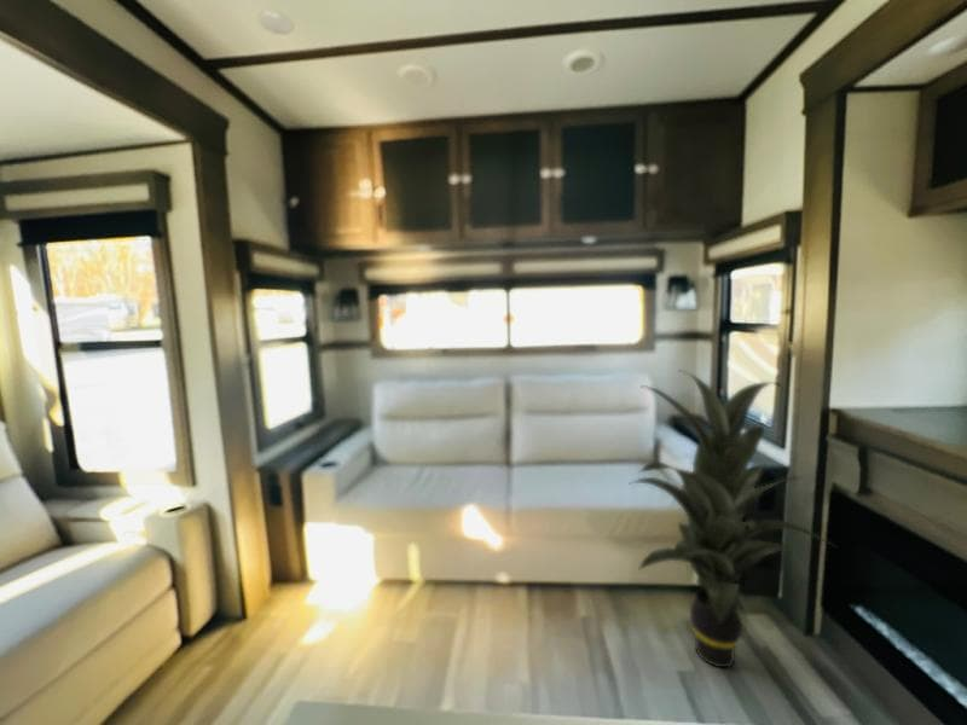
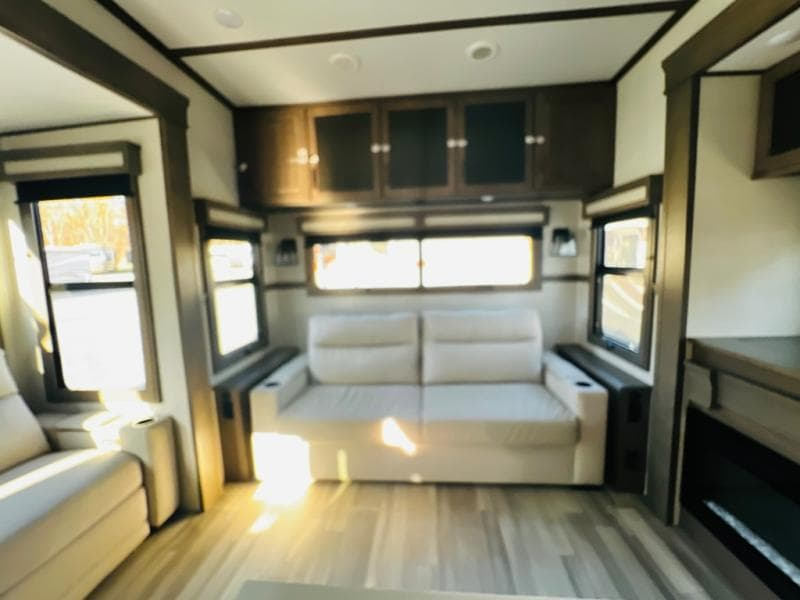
- indoor plant [626,370,836,668]
